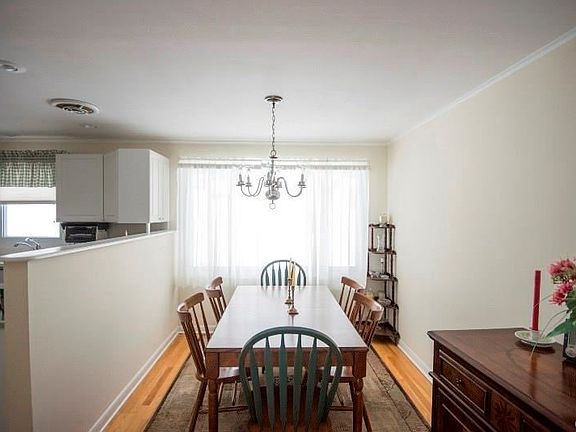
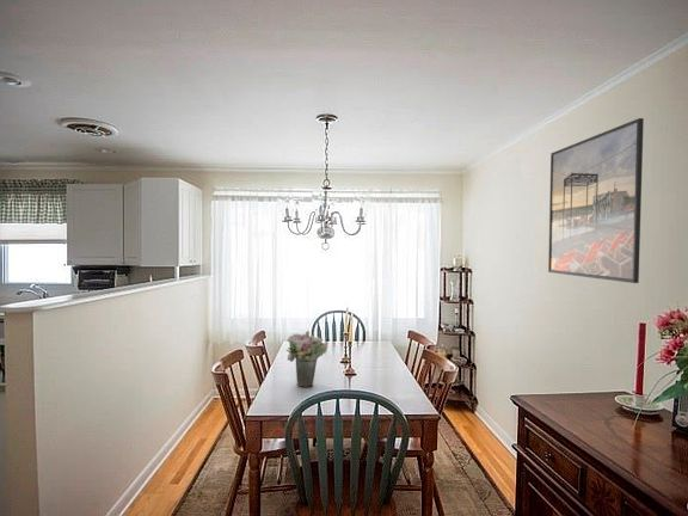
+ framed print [547,117,645,284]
+ flower bouquet [285,330,328,388]
